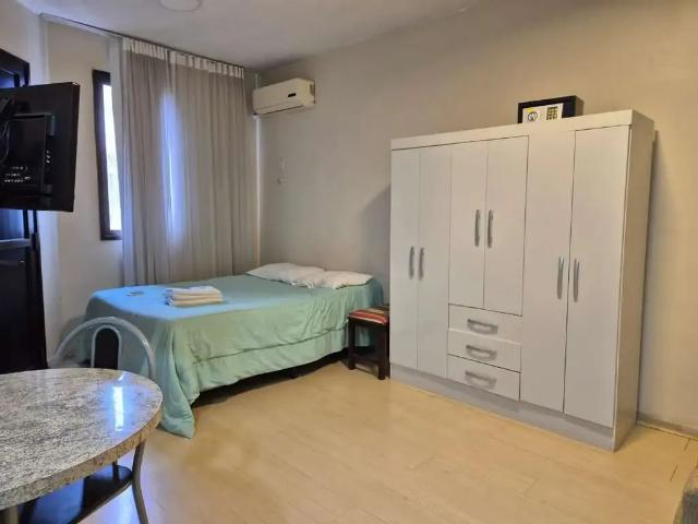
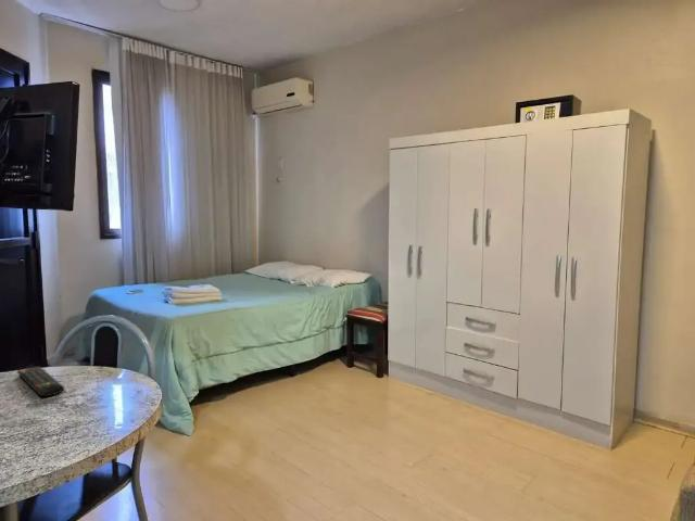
+ remote control [16,366,65,397]
